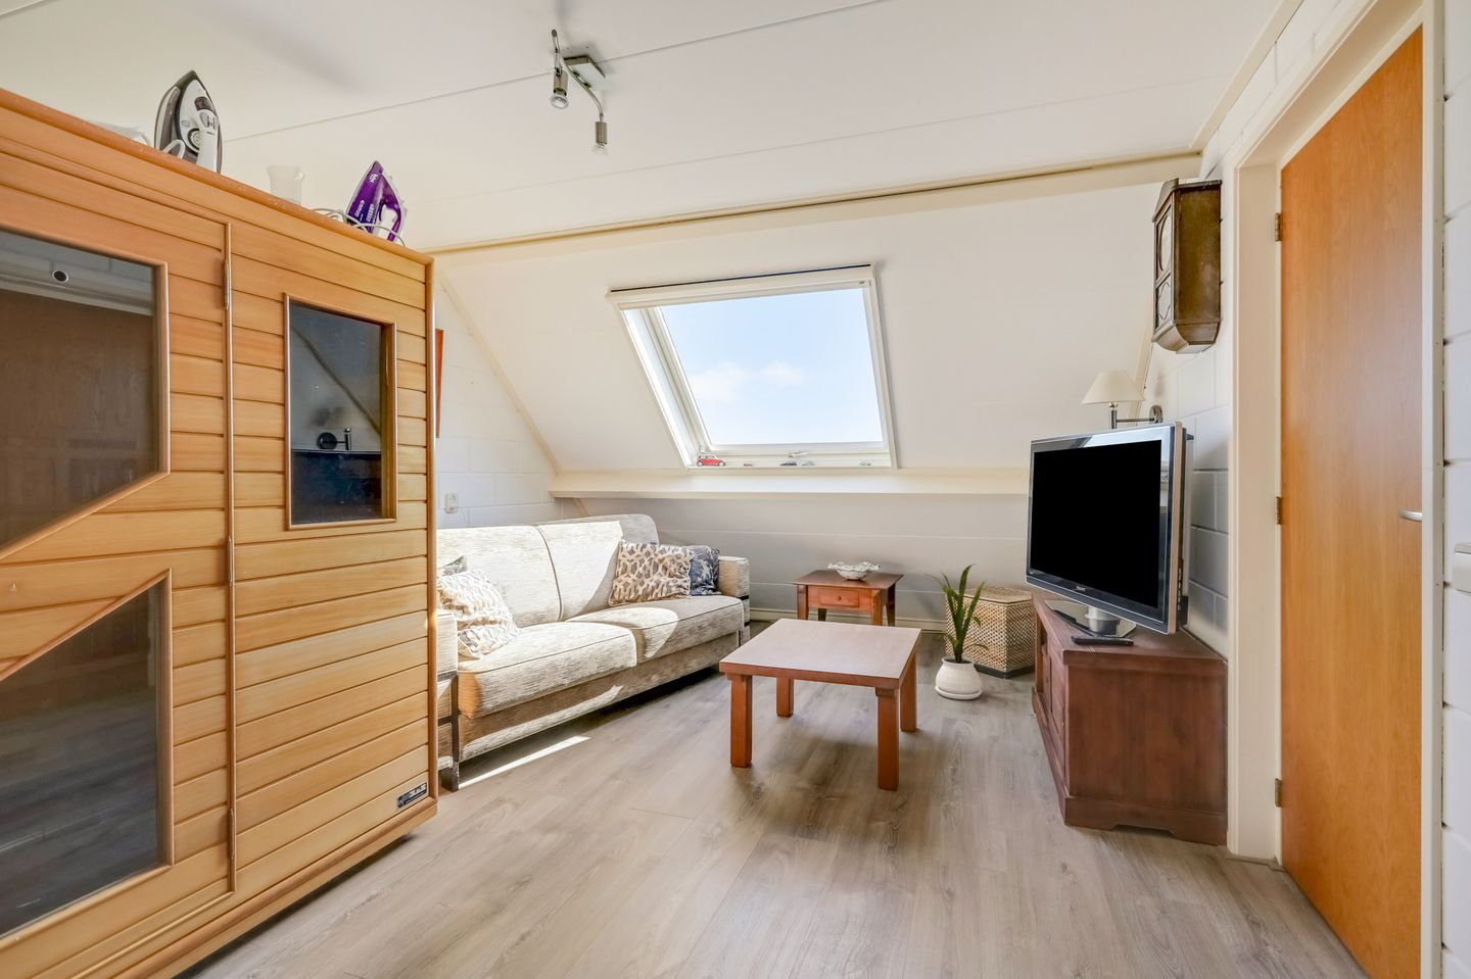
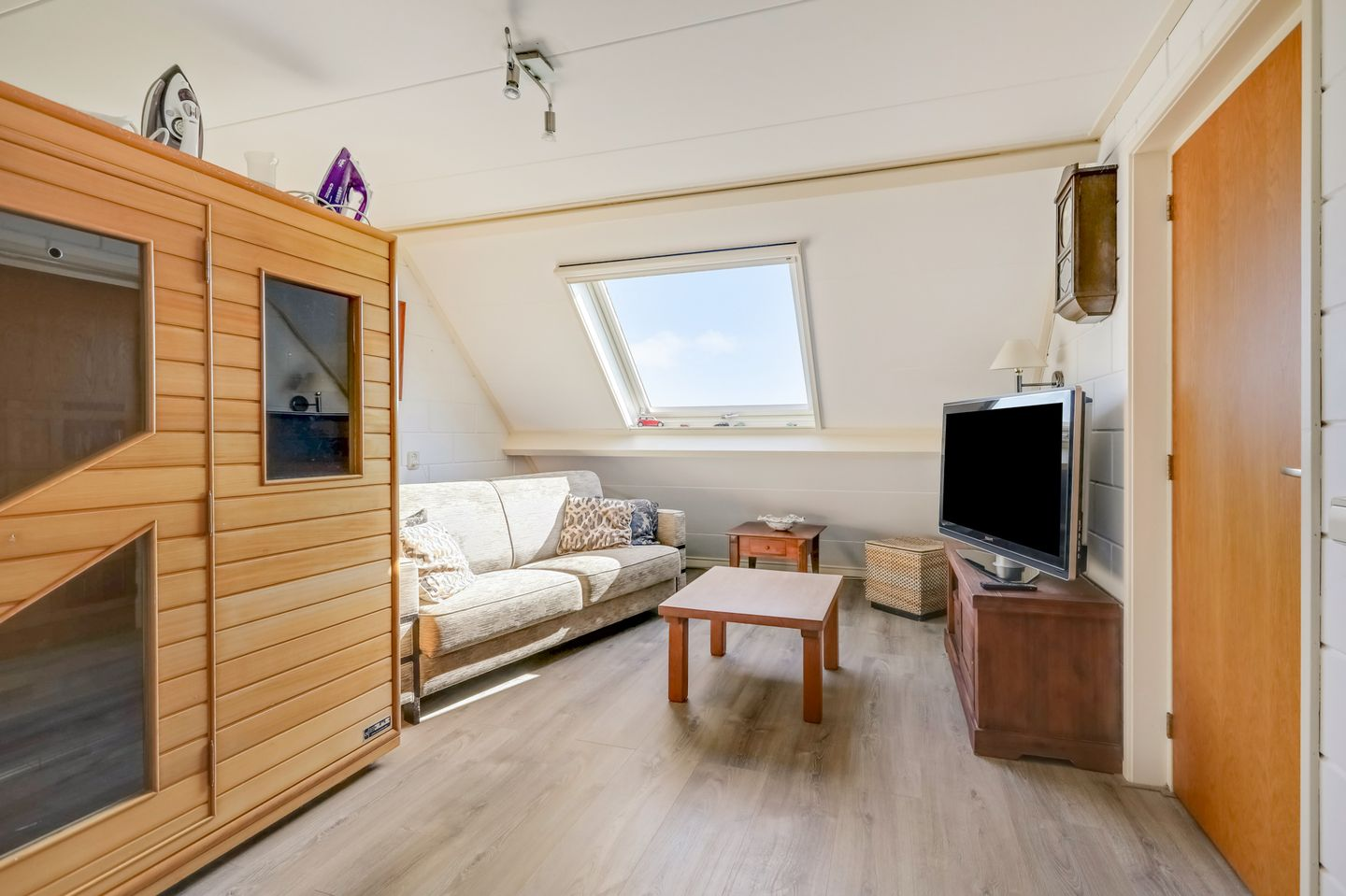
- house plant [925,563,991,700]
